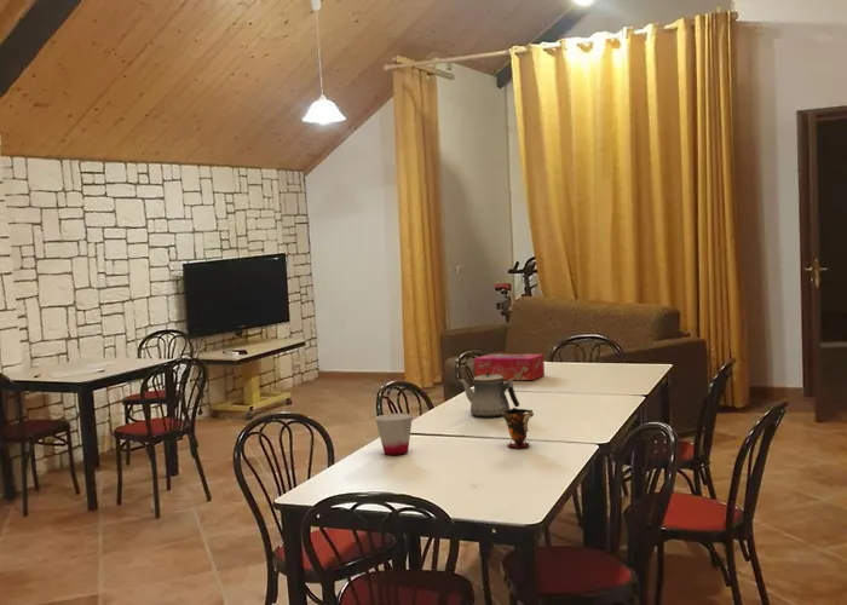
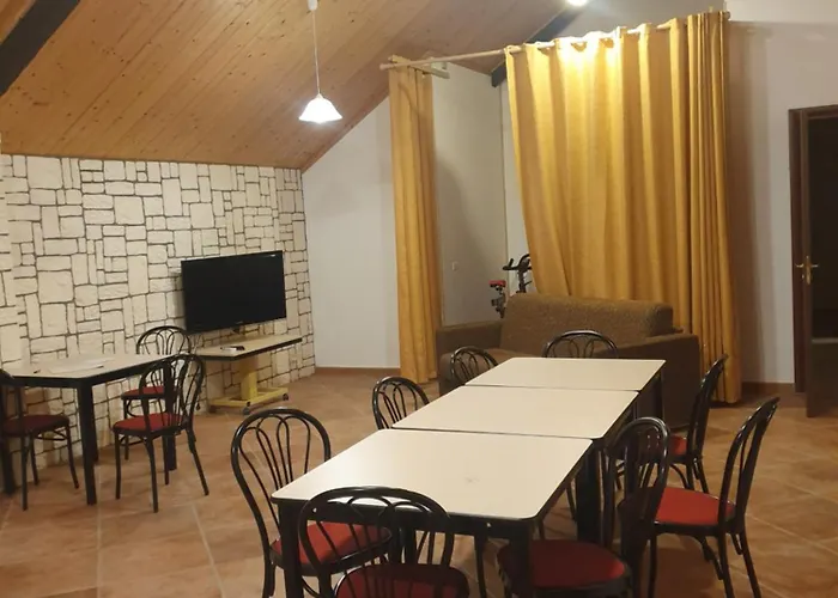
- cup [374,413,414,456]
- tissue box [473,353,546,381]
- teapot [459,373,520,419]
- cup [501,407,535,449]
